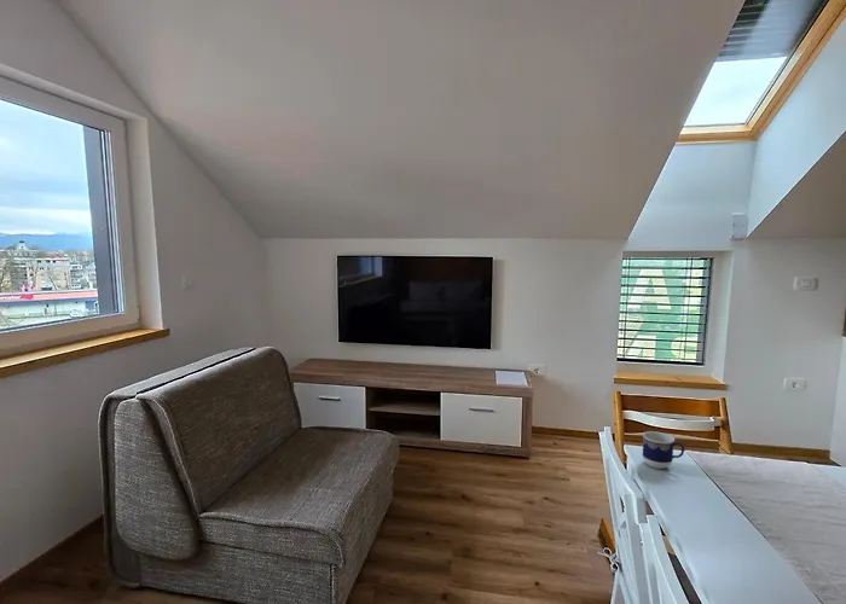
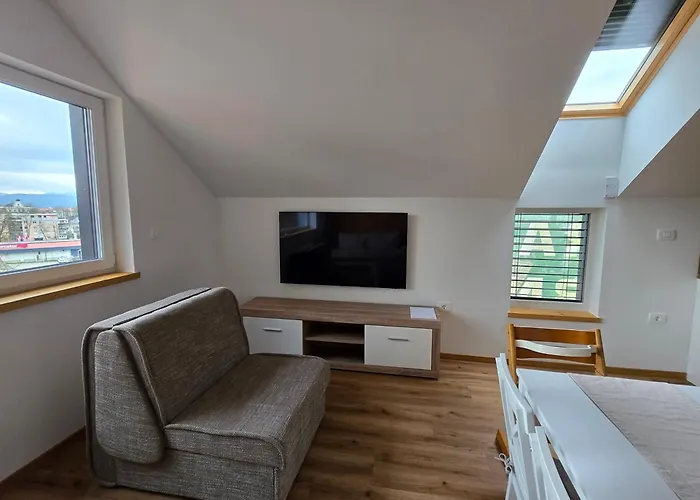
- cup [642,430,685,470]
